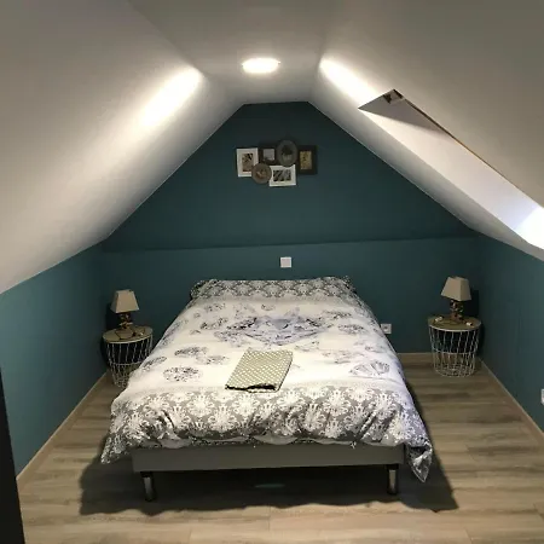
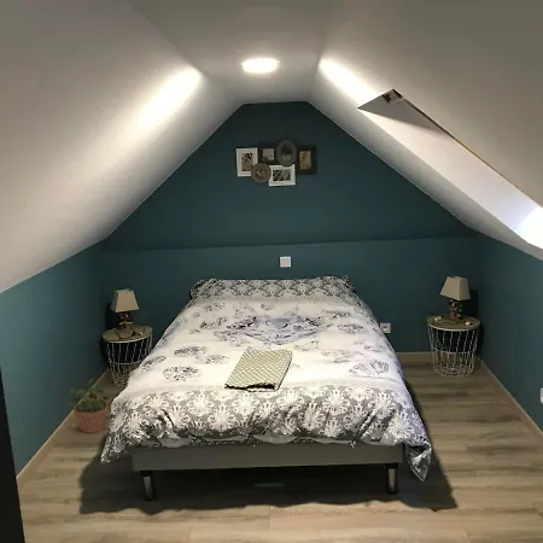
+ potted plant [65,378,111,433]
